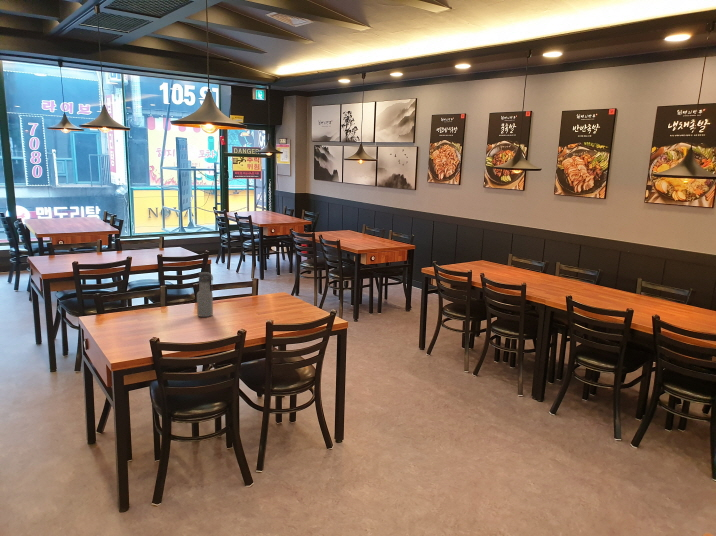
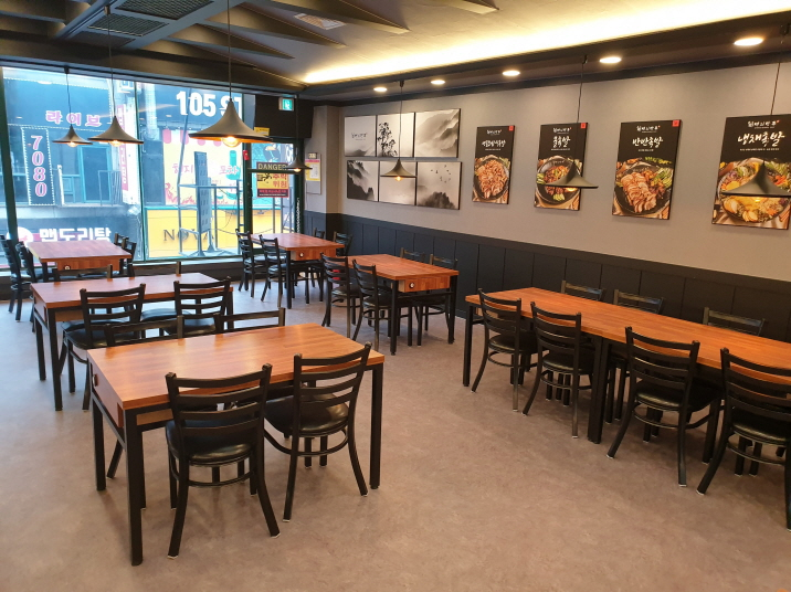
- water bottle [196,271,214,318]
